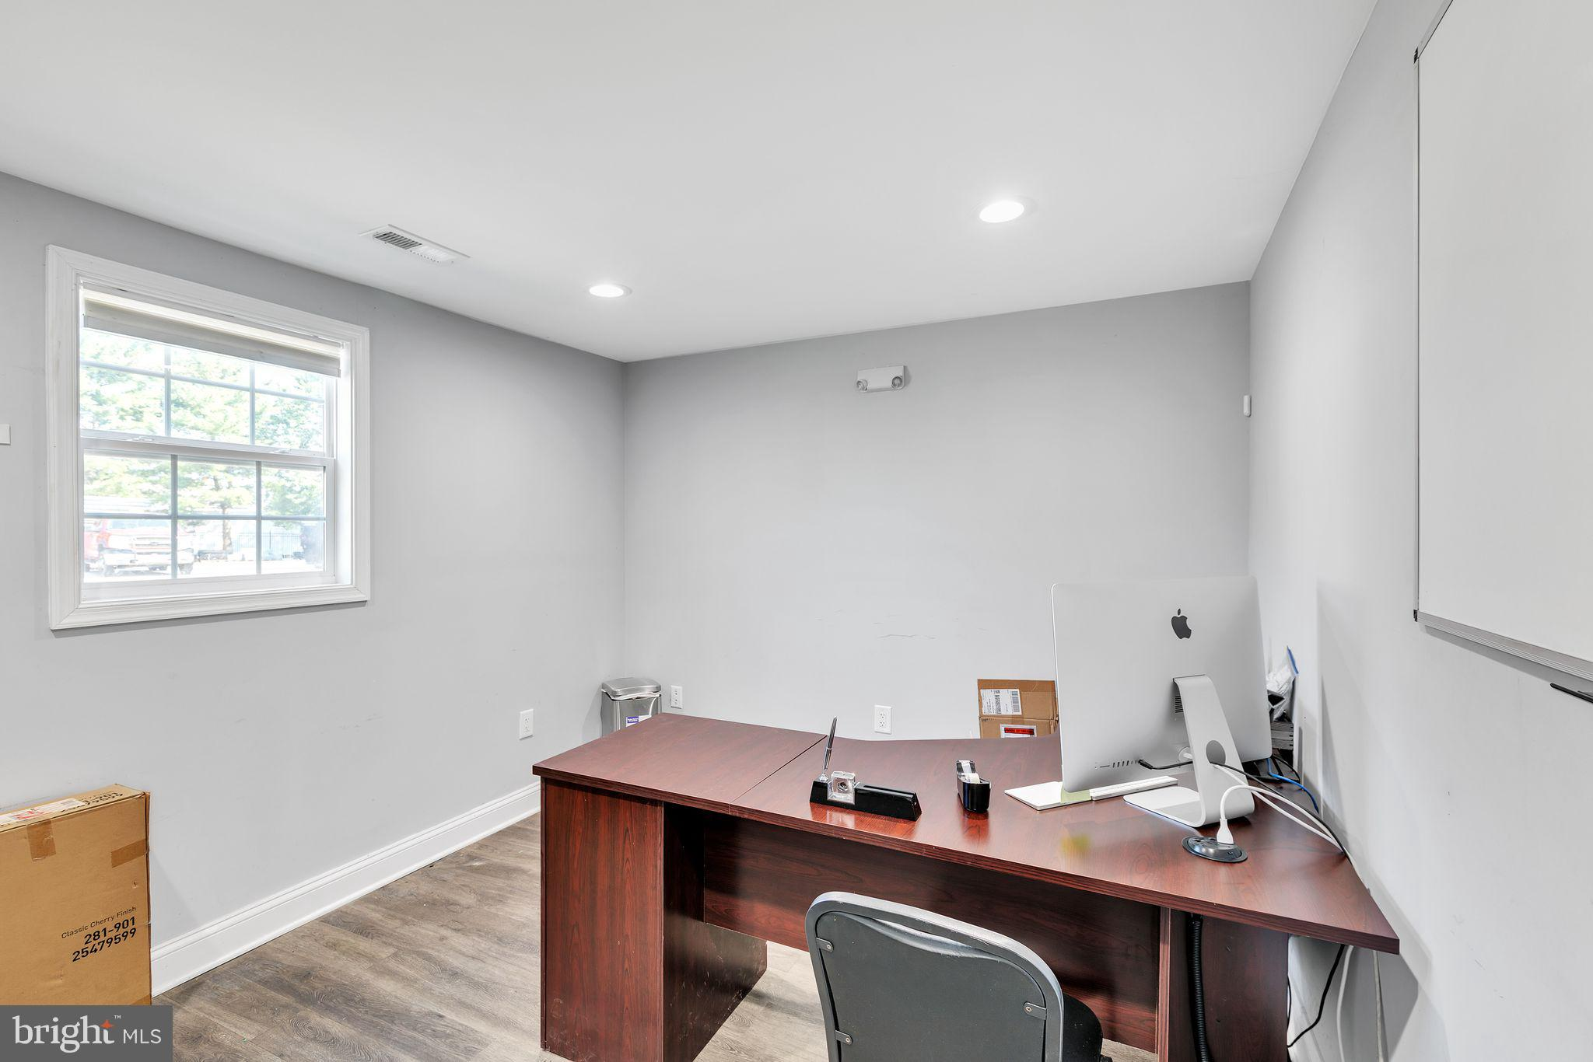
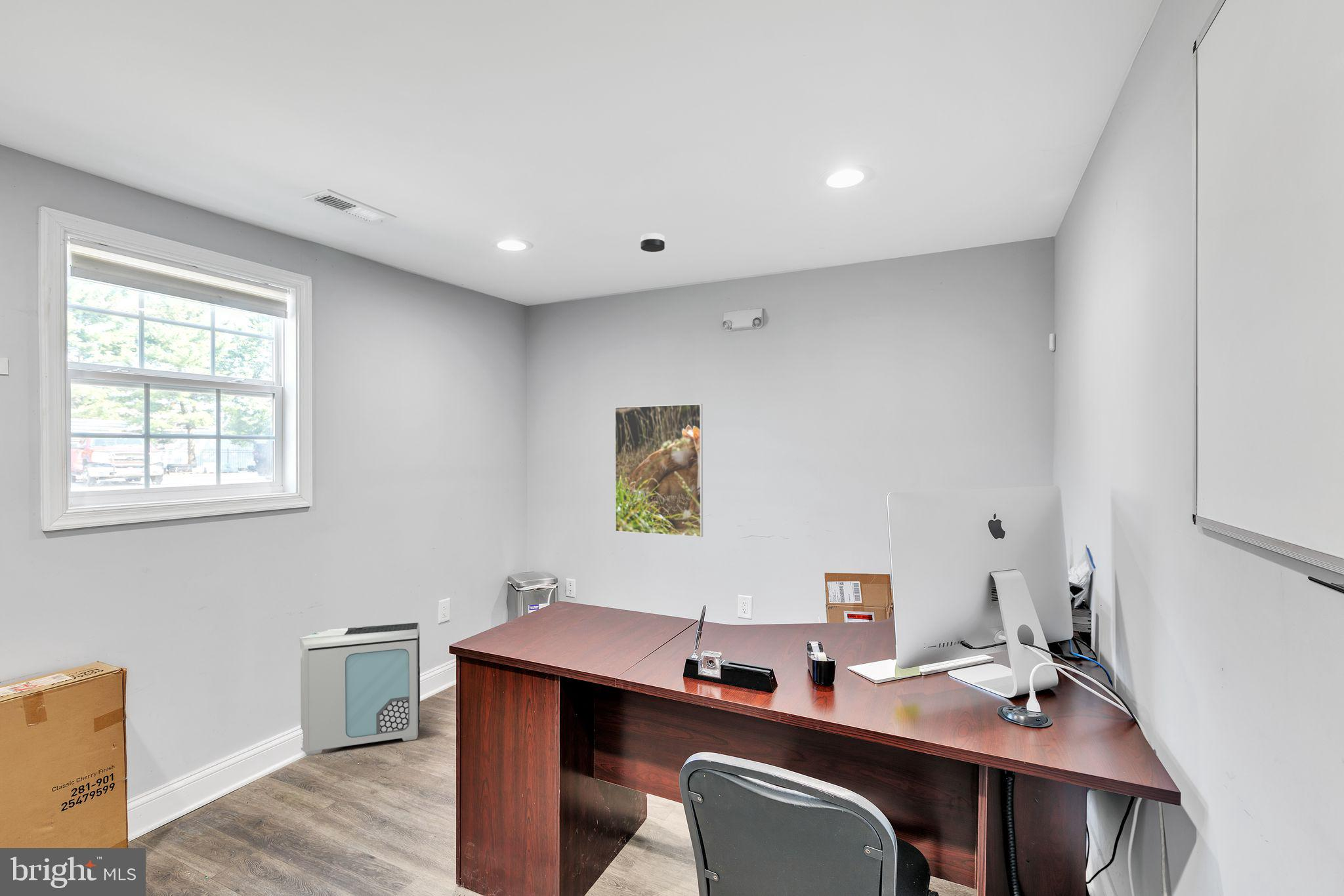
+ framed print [614,403,703,538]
+ air purifier [299,622,421,756]
+ smoke detector [640,232,665,253]
